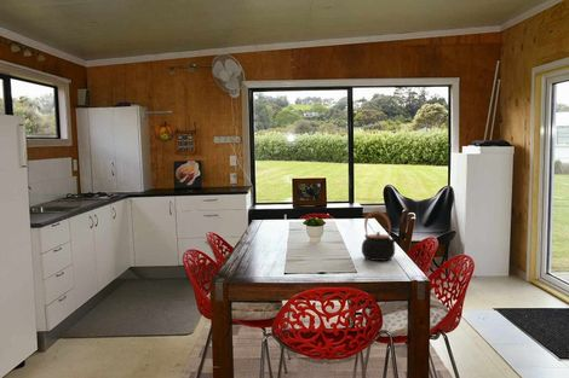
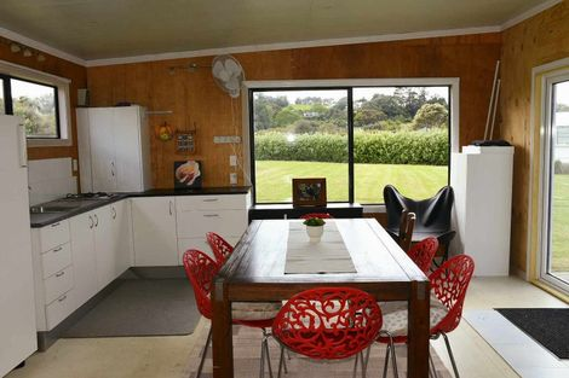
- teapot [361,209,400,262]
